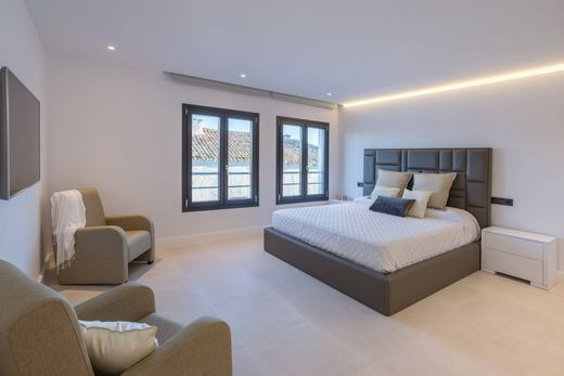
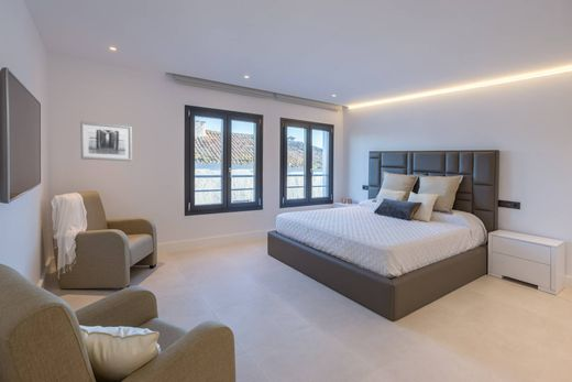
+ wall art [79,120,133,162]
